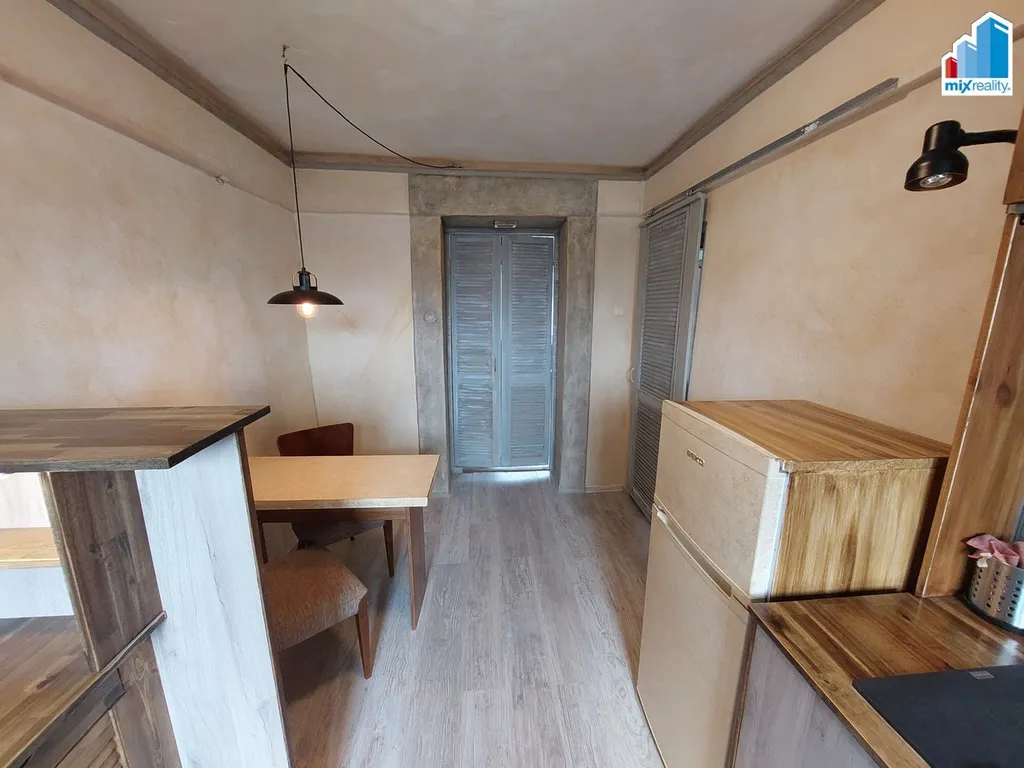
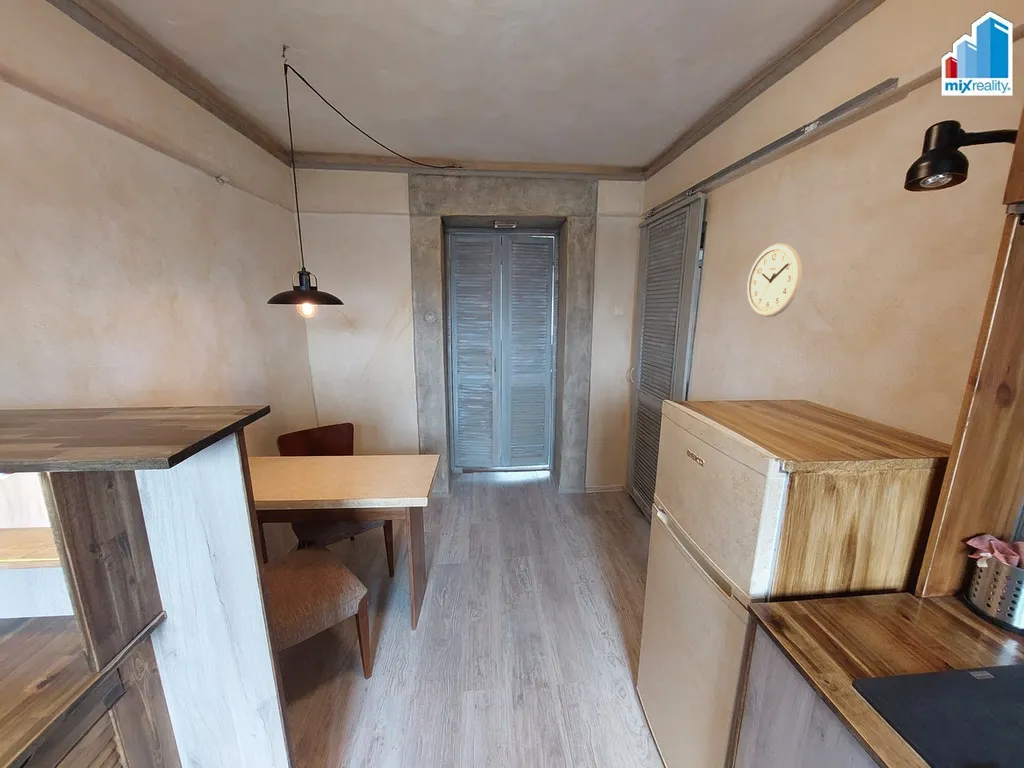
+ wall clock [746,242,803,318]
